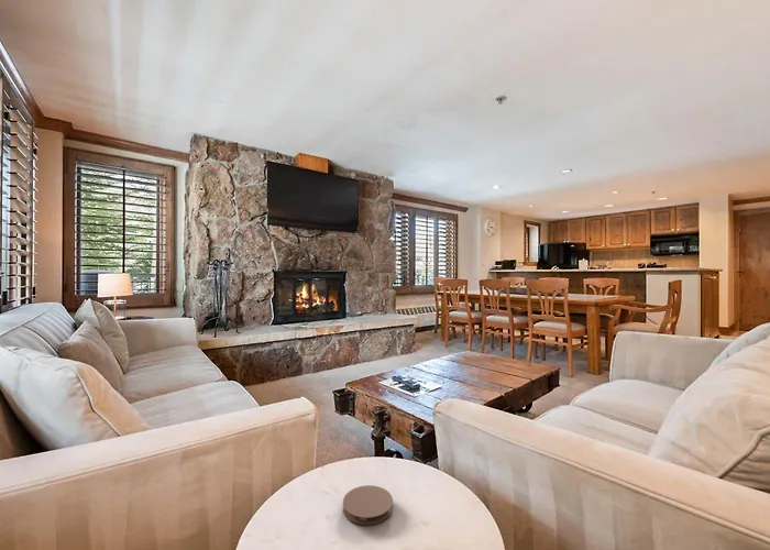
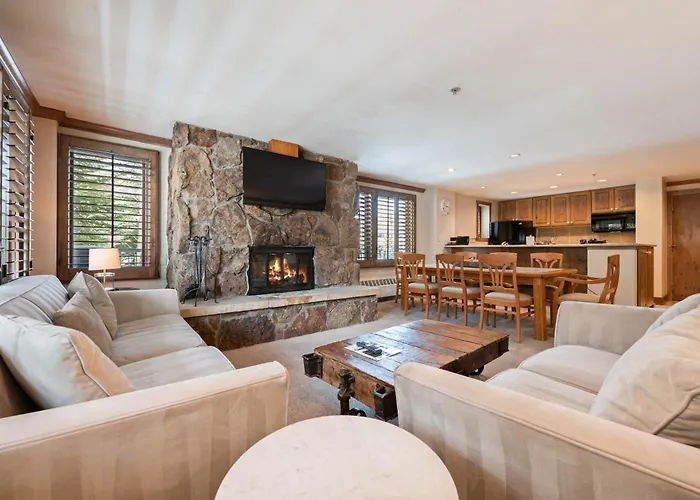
- coaster [342,484,394,526]
